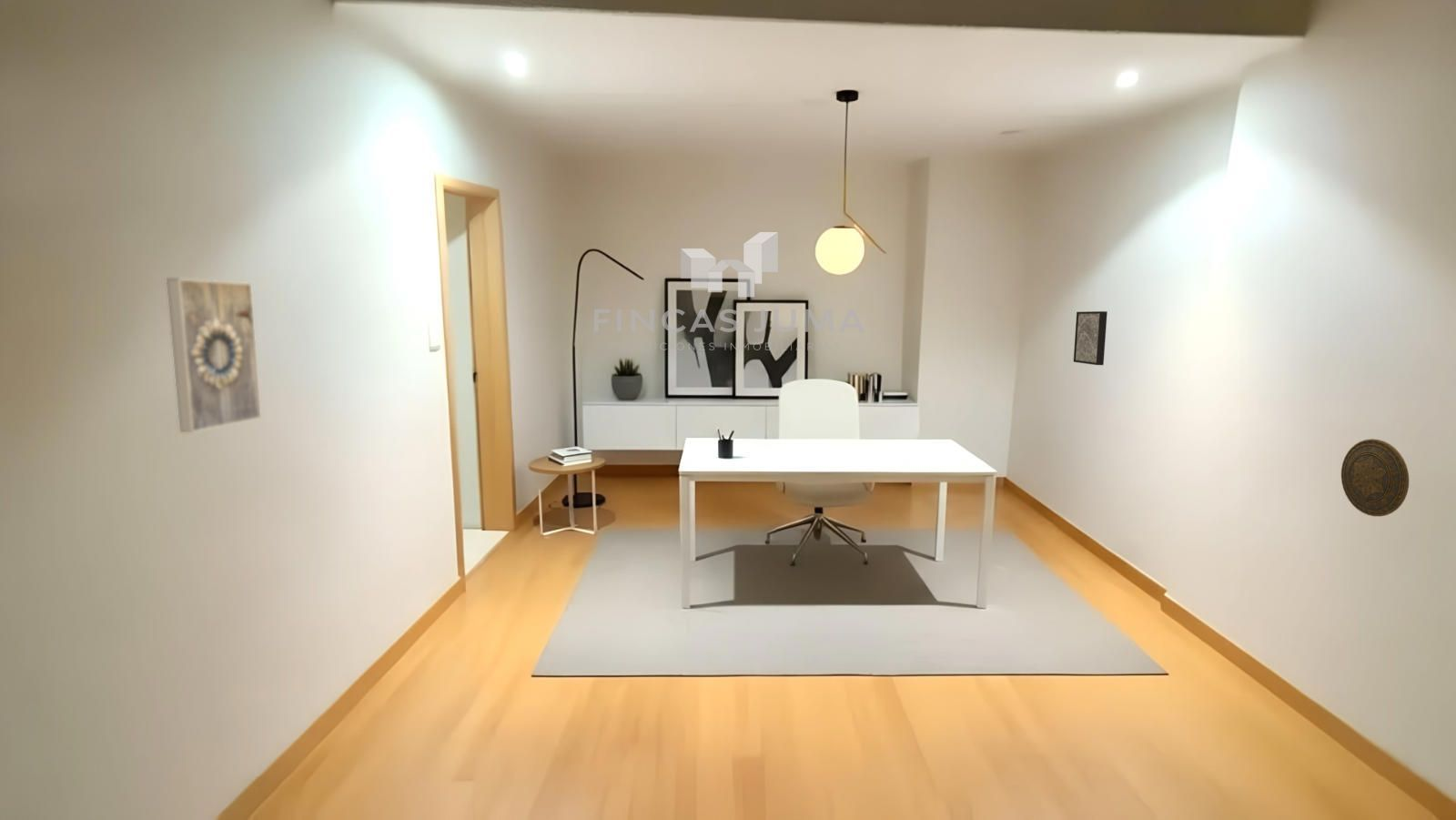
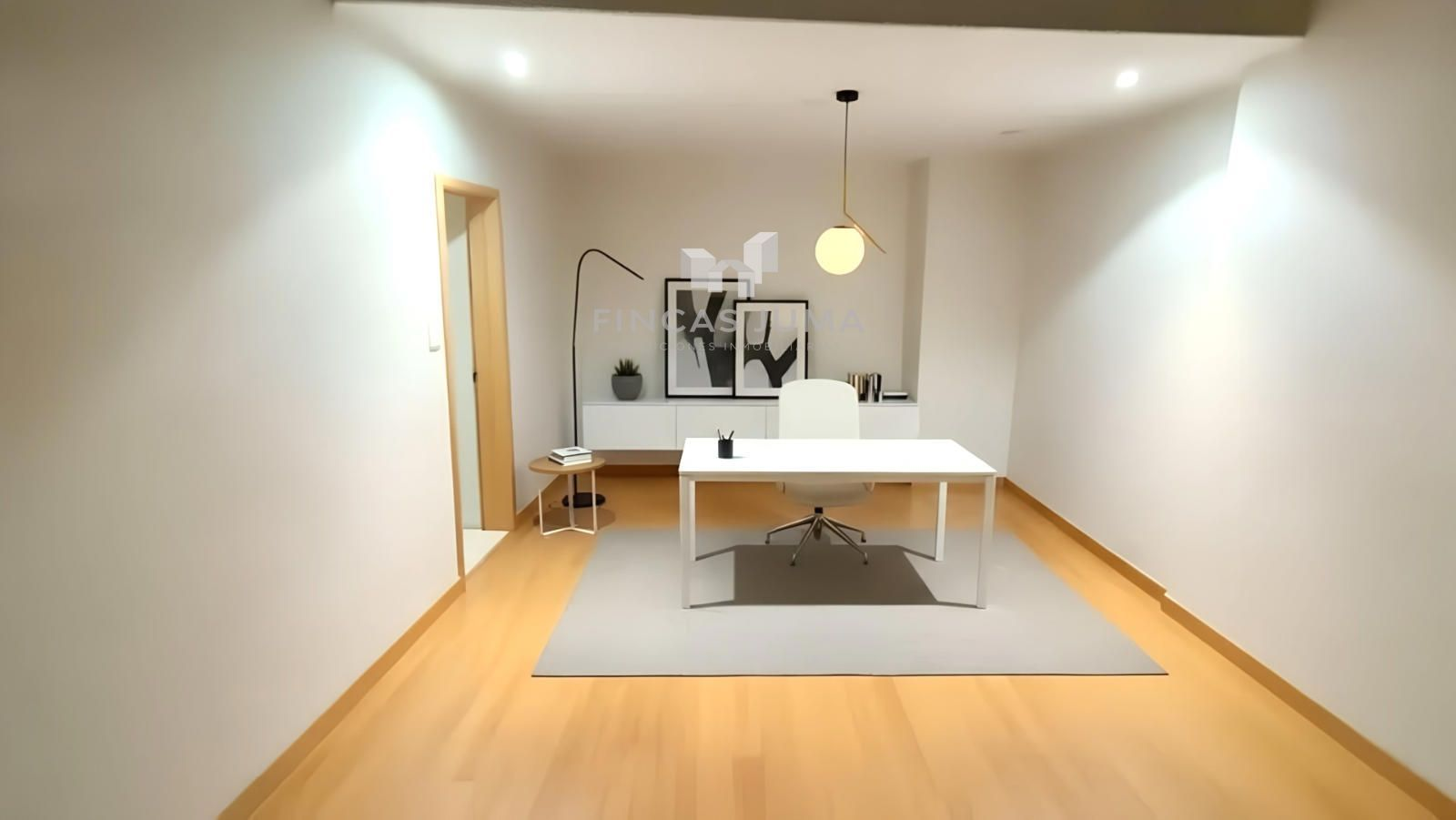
- wall art [1073,310,1108,366]
- decorative plate [1340,438,1410,517]
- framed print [166,278,262,433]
